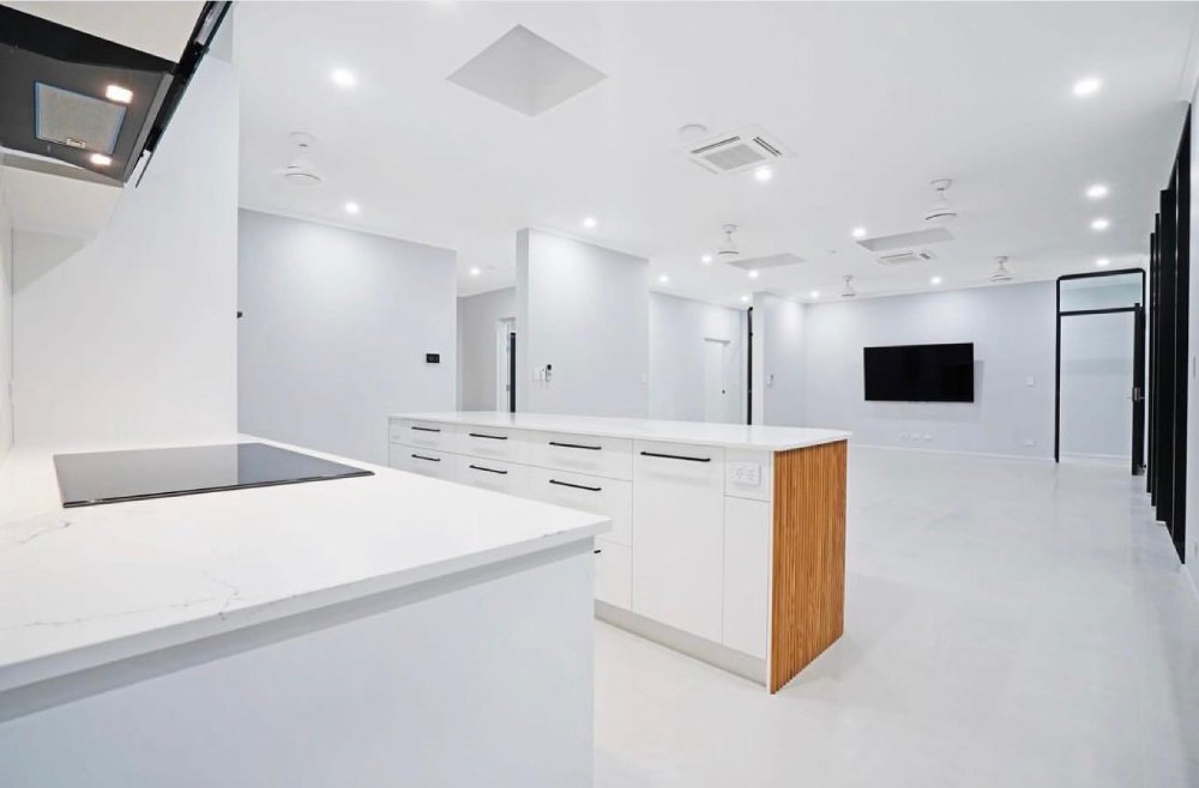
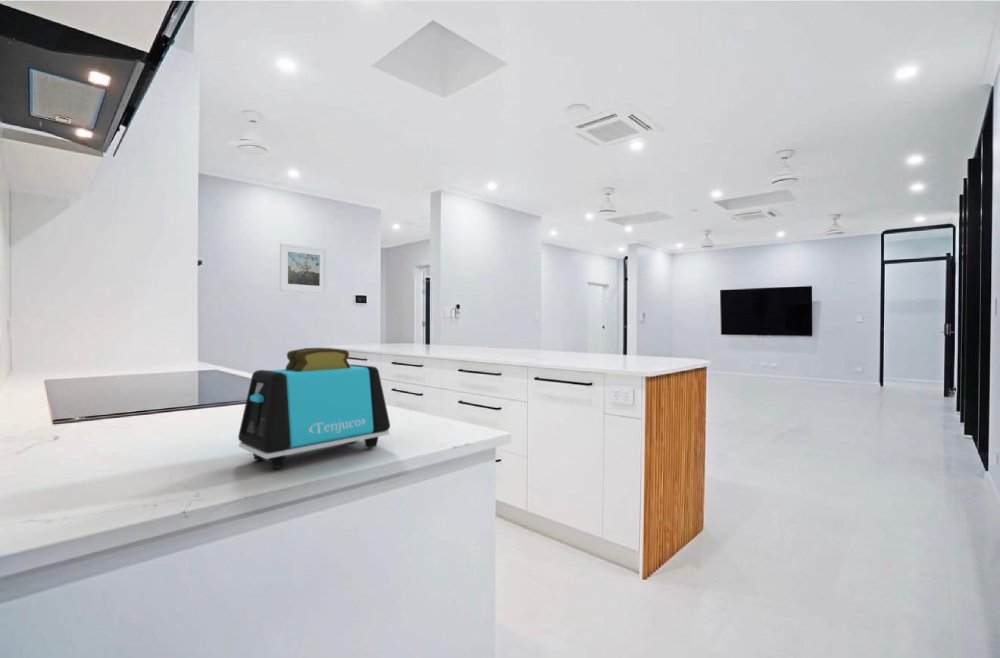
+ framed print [279,242,328,294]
+ toaster [237,347,391,469]
